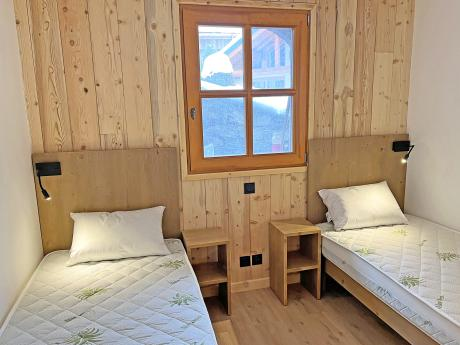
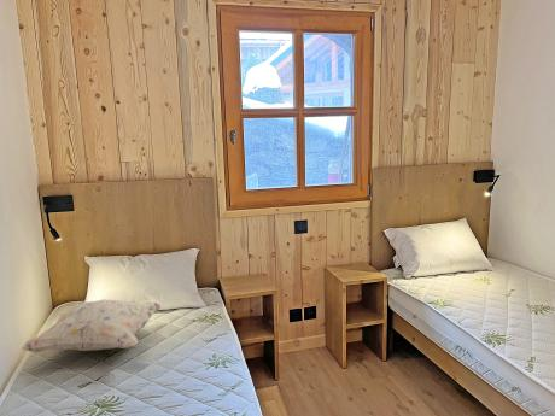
+ decorative pillow [21,298,164,353]
